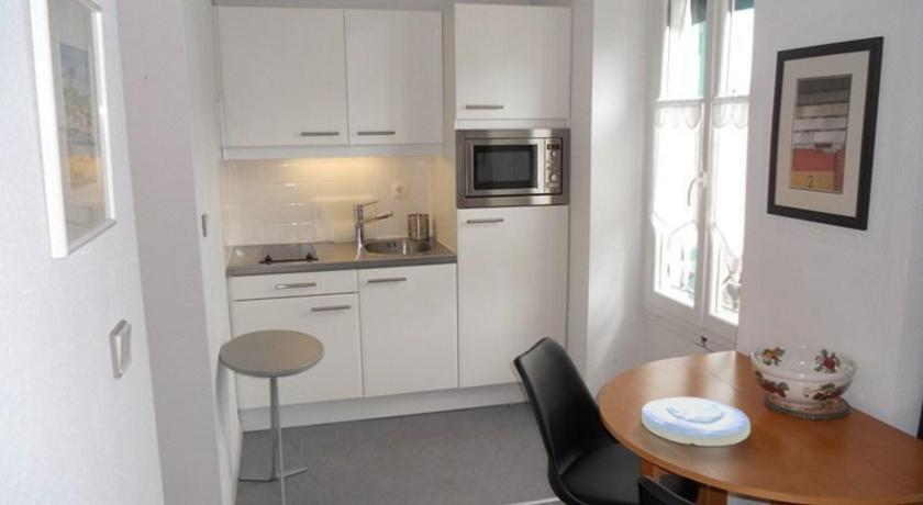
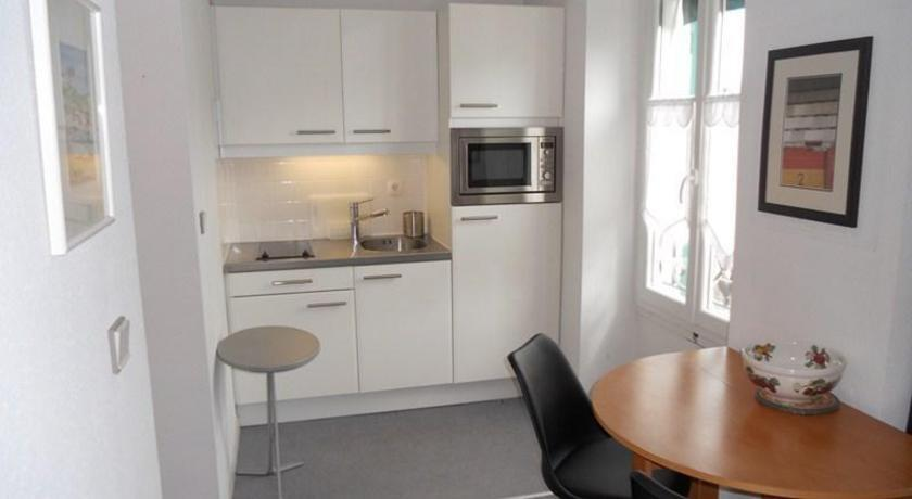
- plate [641,396,752,447]
